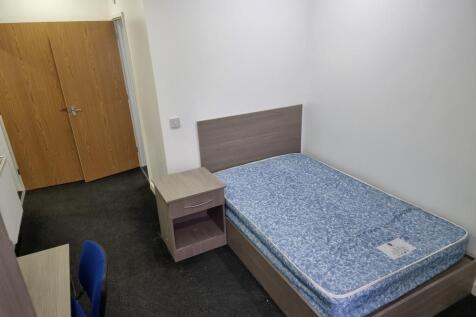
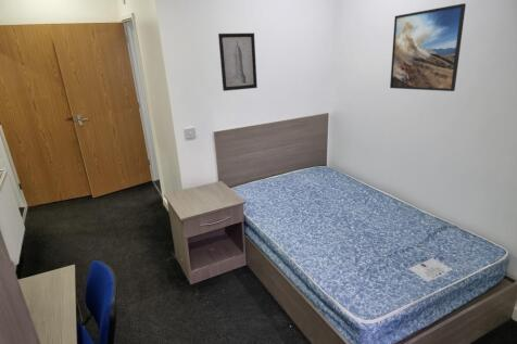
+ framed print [389,2,467,92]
+ wall art [217,33,258,92]
